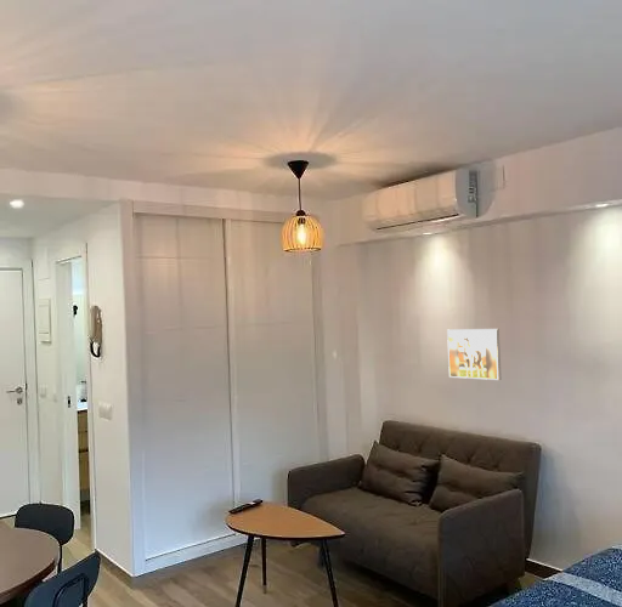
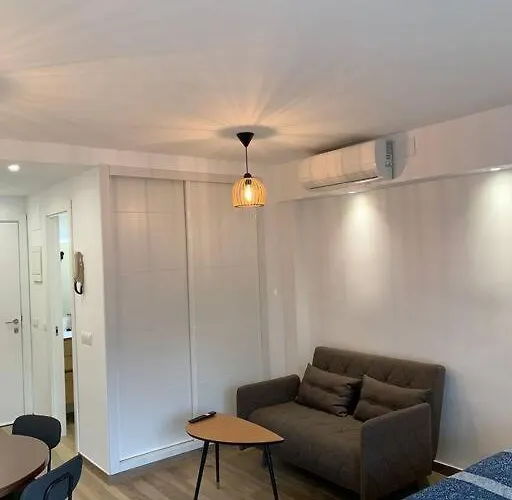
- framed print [446,328,502,381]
